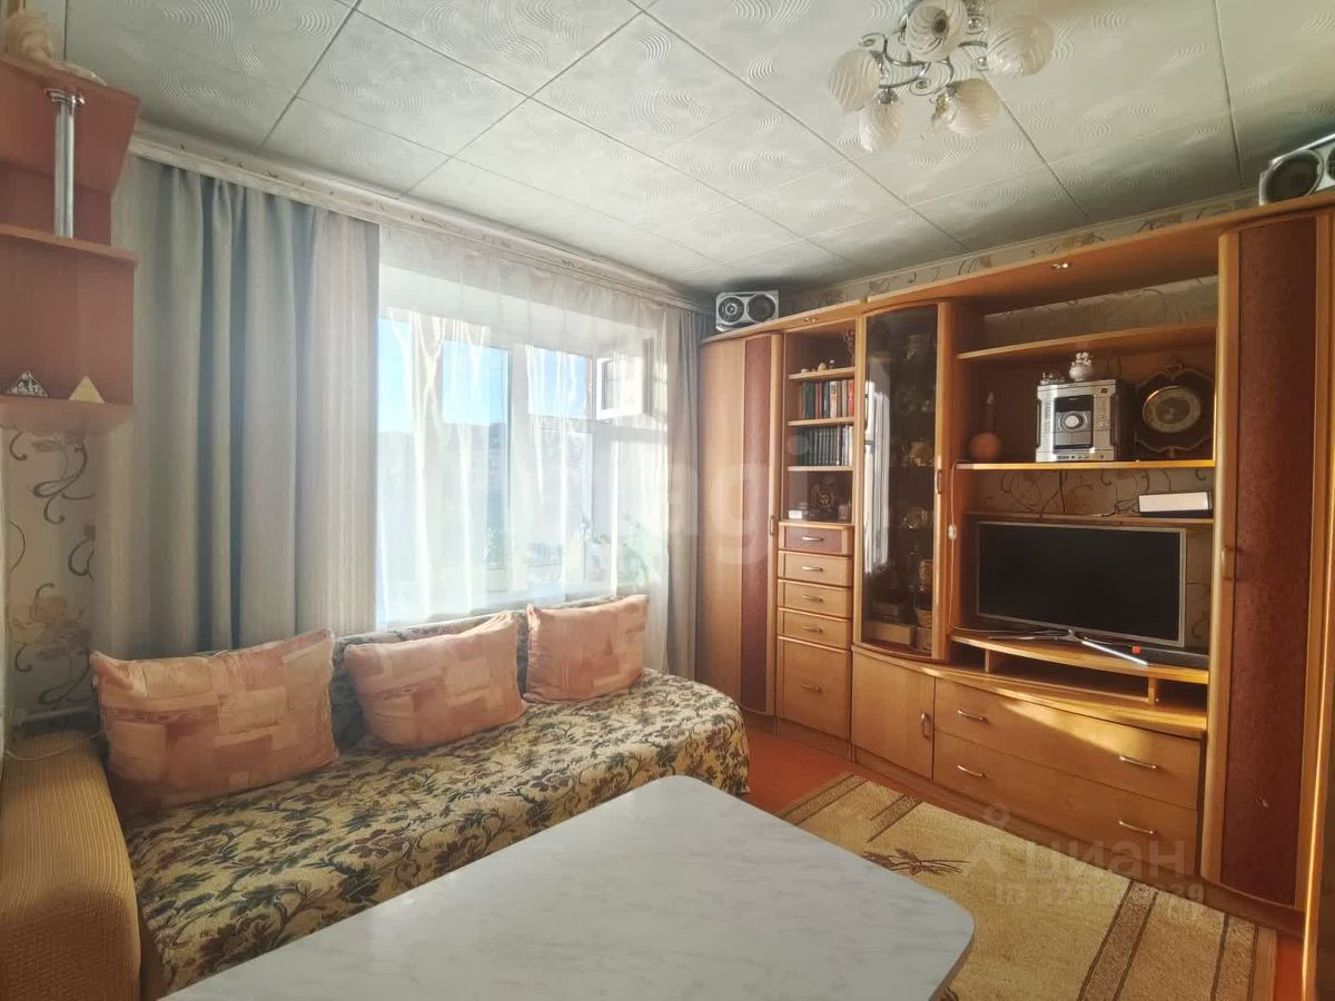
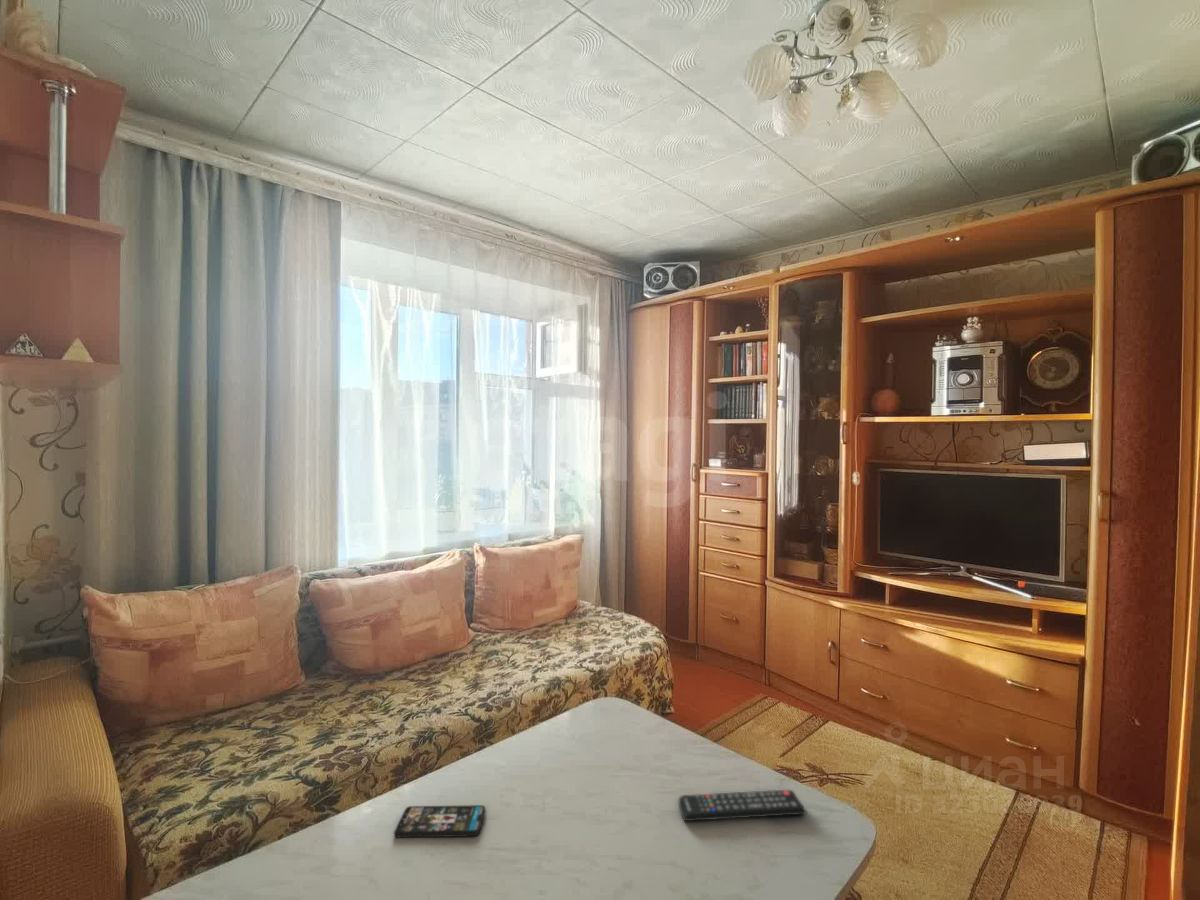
+ smartphone [393,804,487,838]
+ remote control [678,789,807,822]
